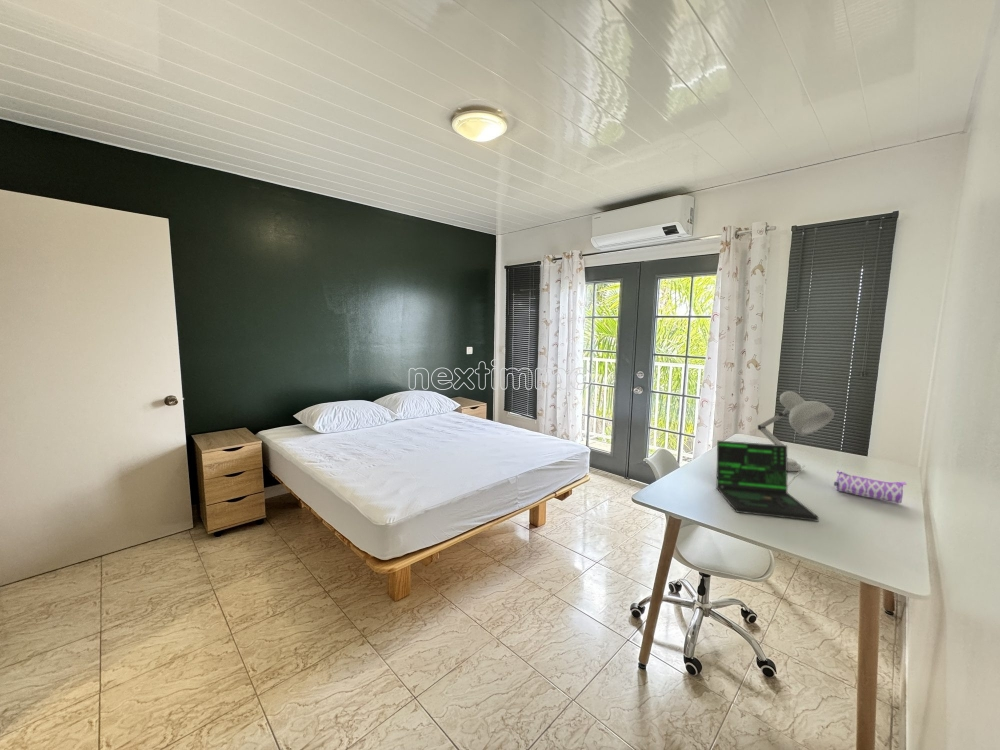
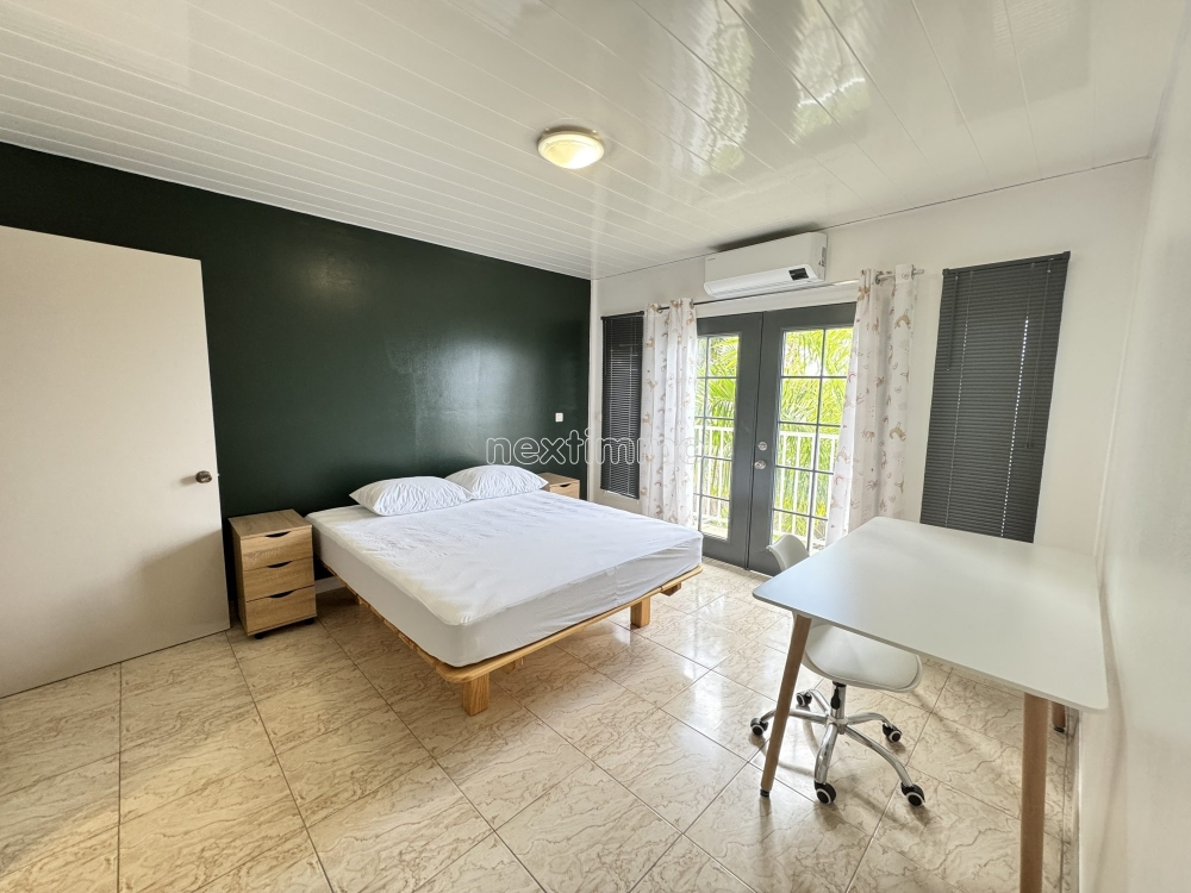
- laptop [715,440,820,522]
- desk lamp [757,390,836,472]
- pencil case [833,469,908,504]
